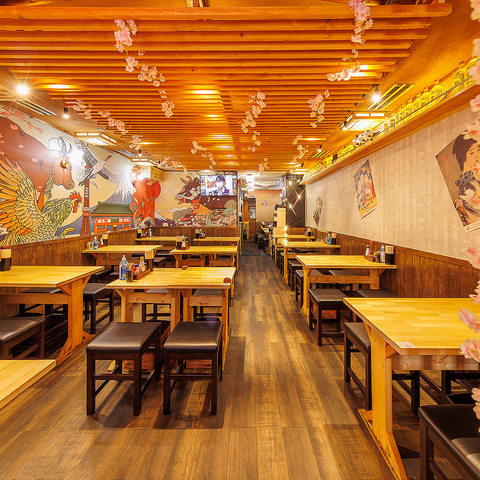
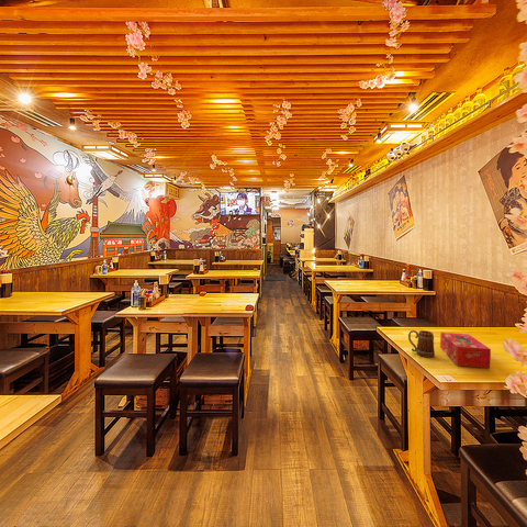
+ beer mug [407,329,436,358]
+ tissue box [439,332,492,369]
